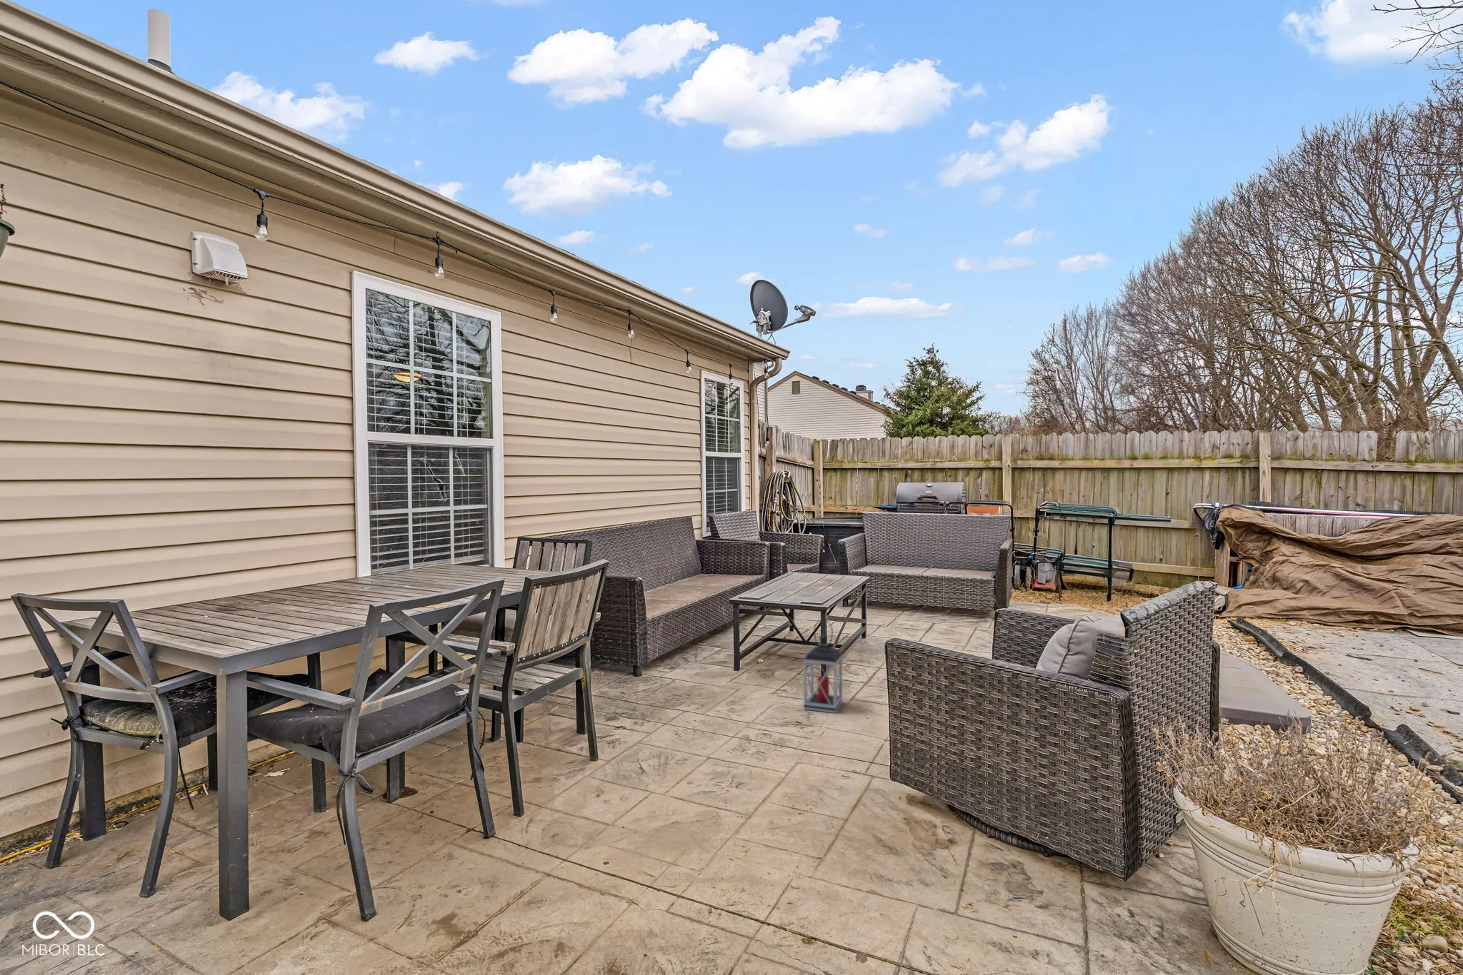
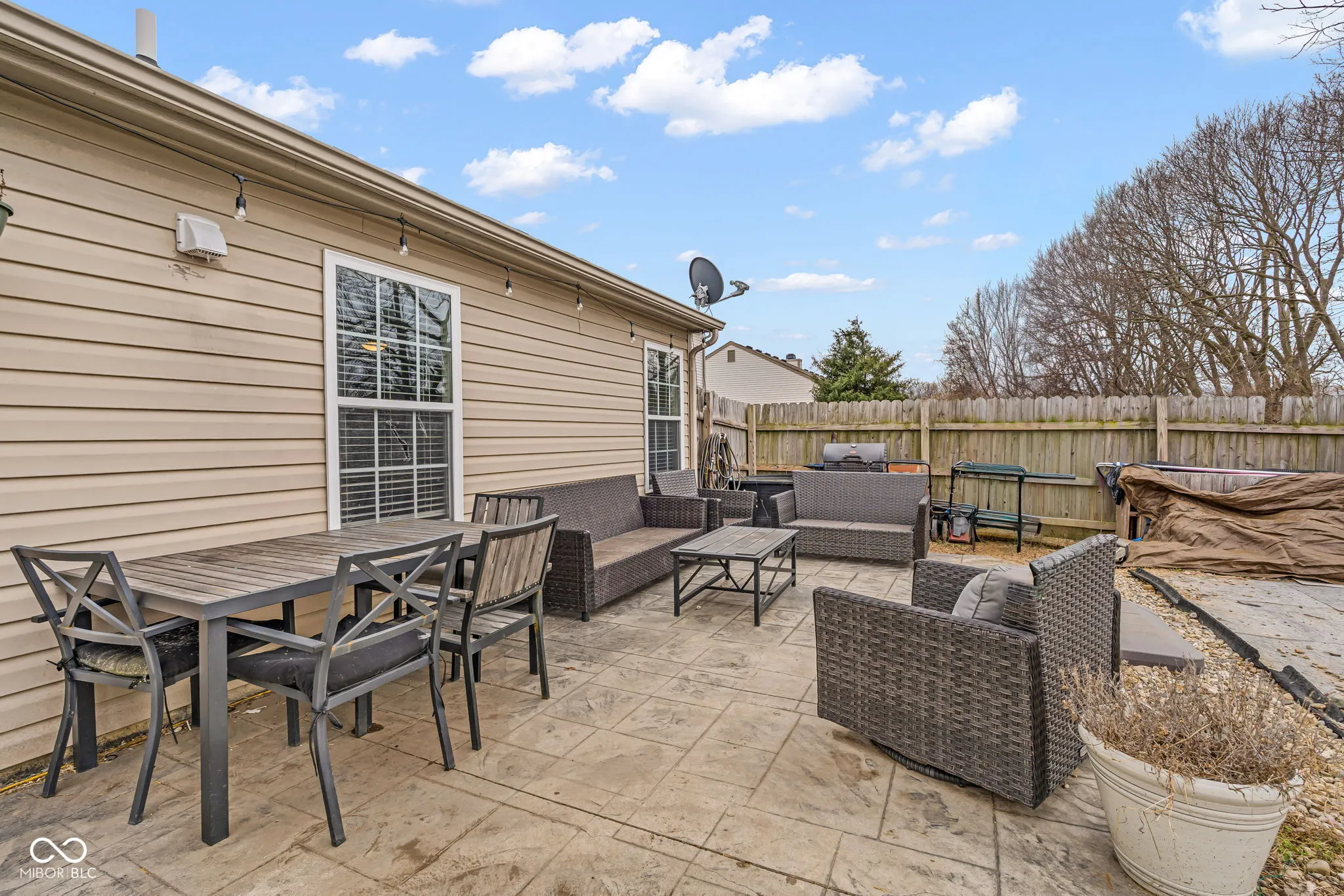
- lantern [803,619,843,714]
